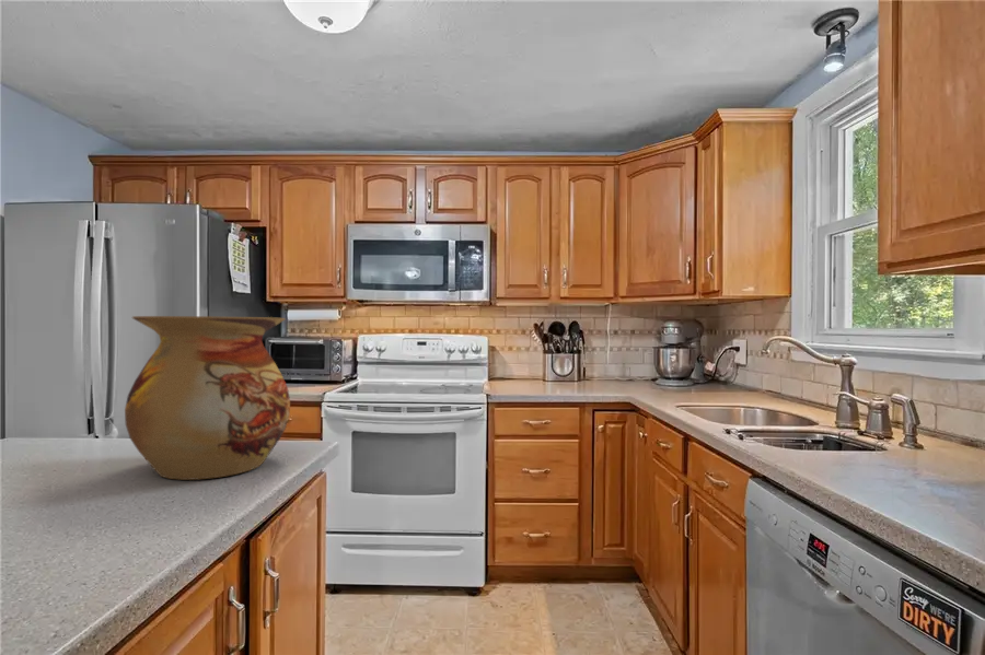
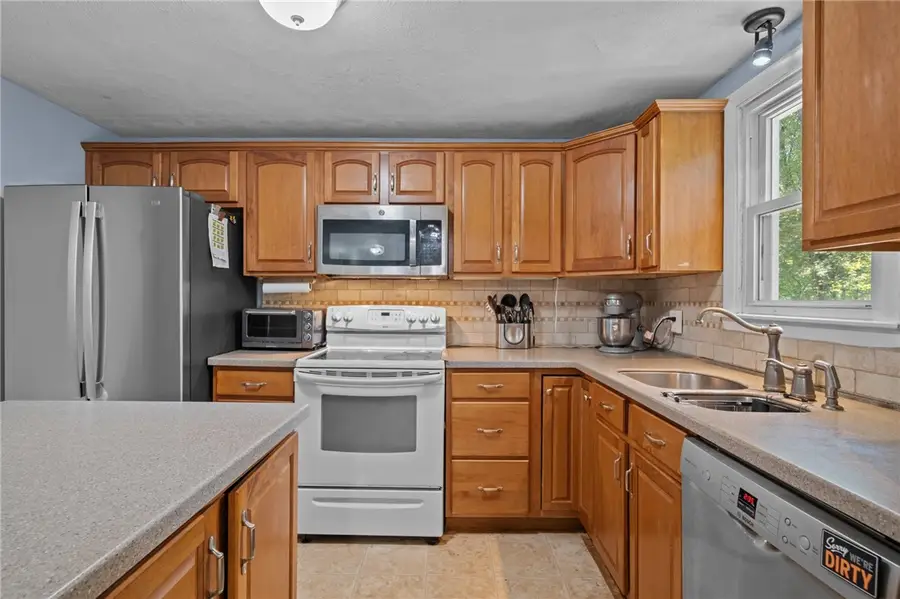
- vase [124,315,291,481]
